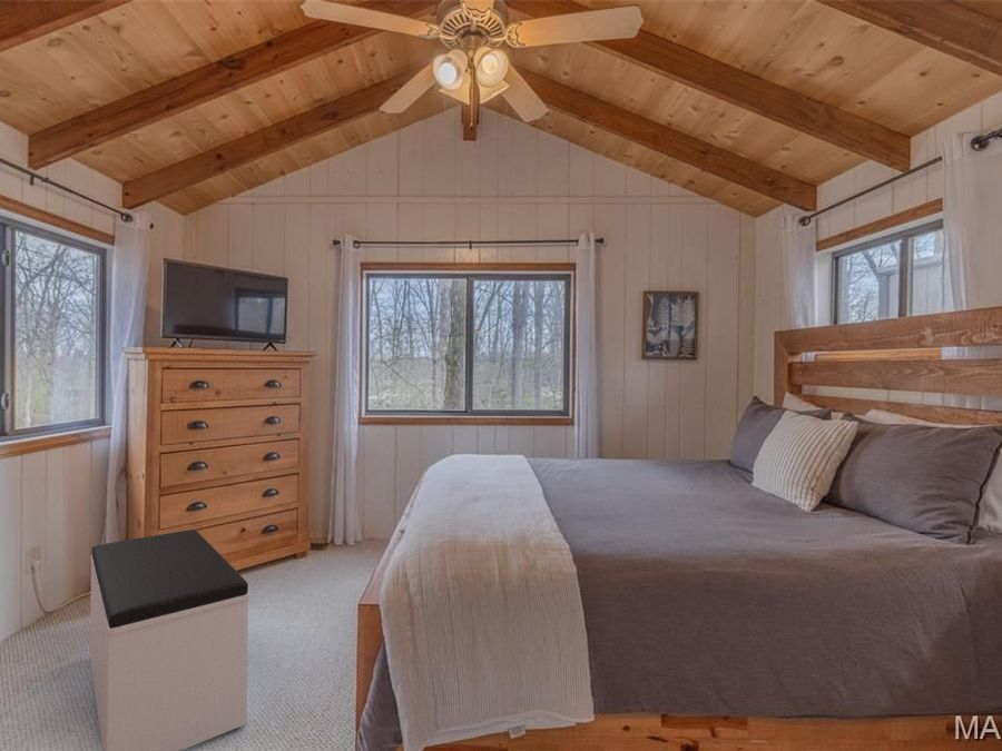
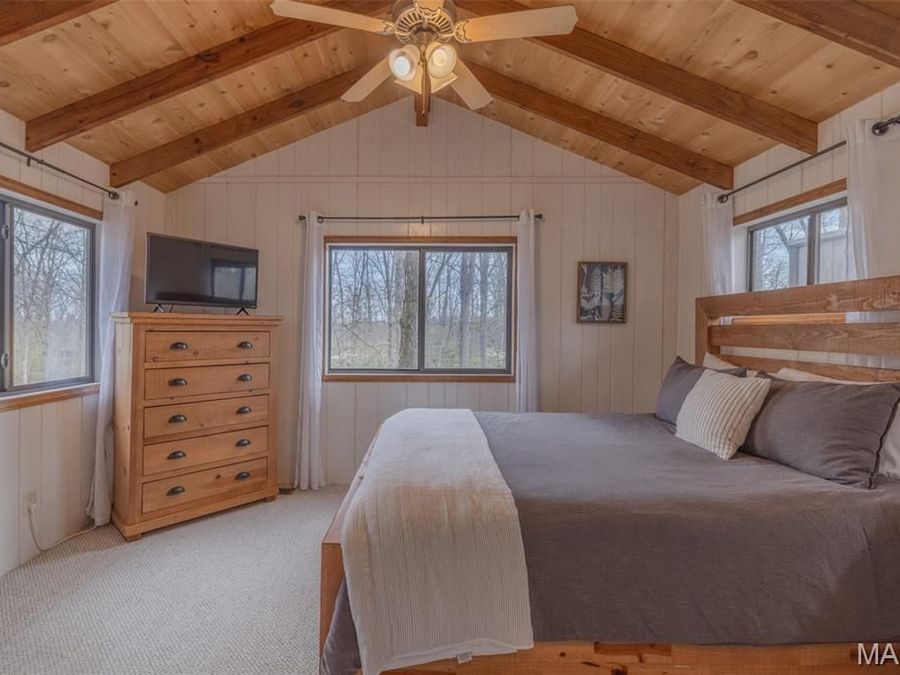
- bench [89,528,250,751]
